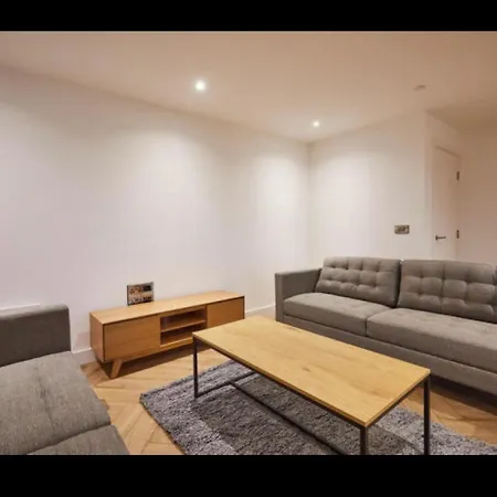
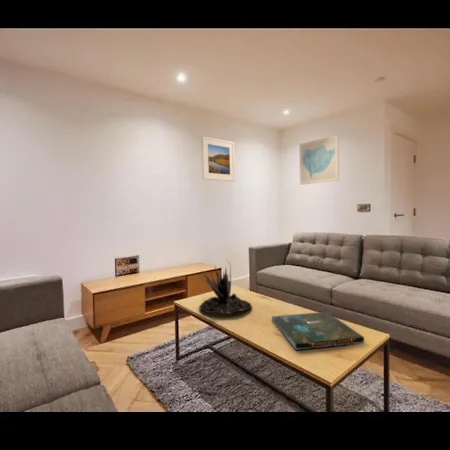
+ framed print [201,135,236,182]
+ board game [271,311,365,351]
+ plant [197,258,253,315]
+ wall art [298,134,340,186]
